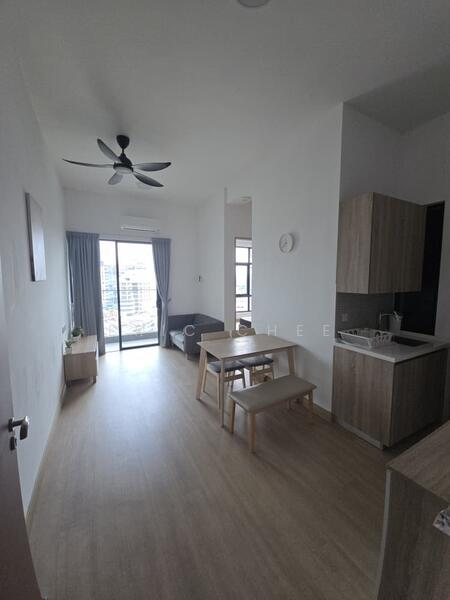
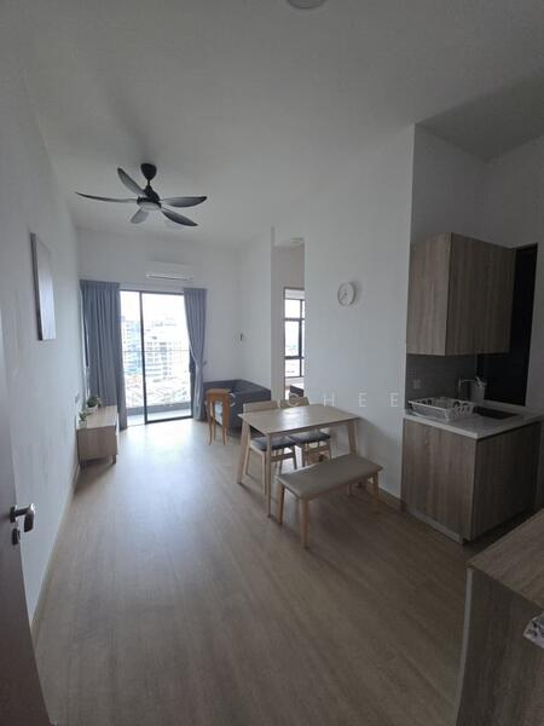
+ side table [204,387,232,446]
